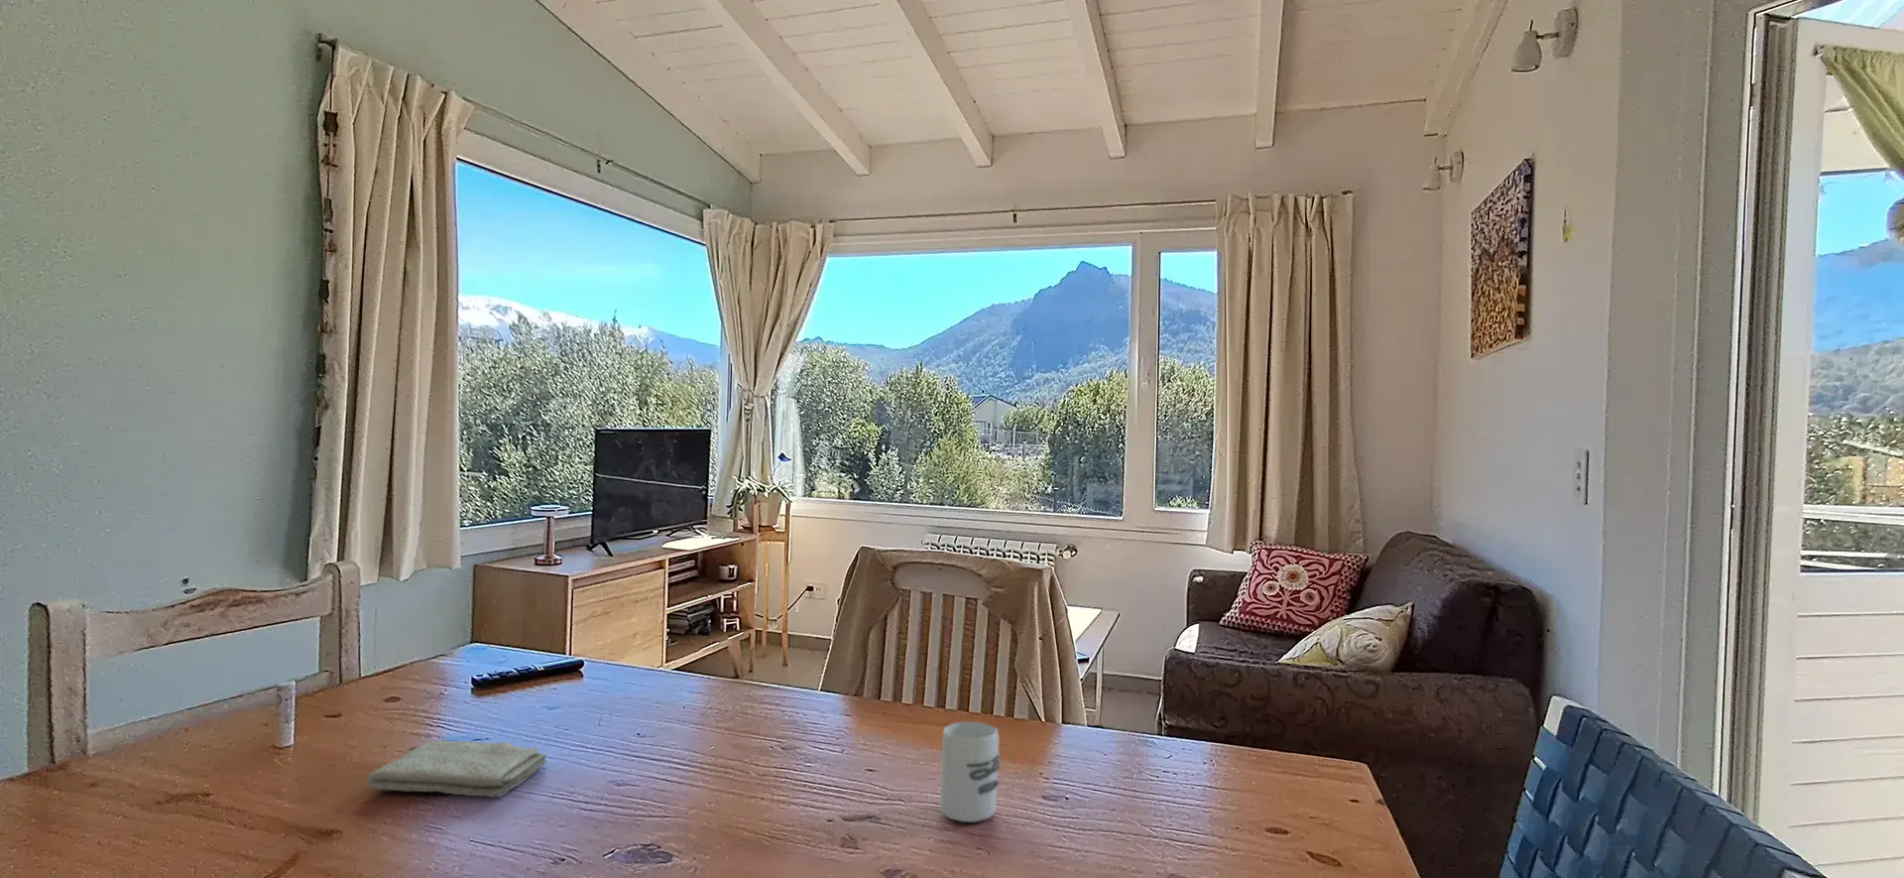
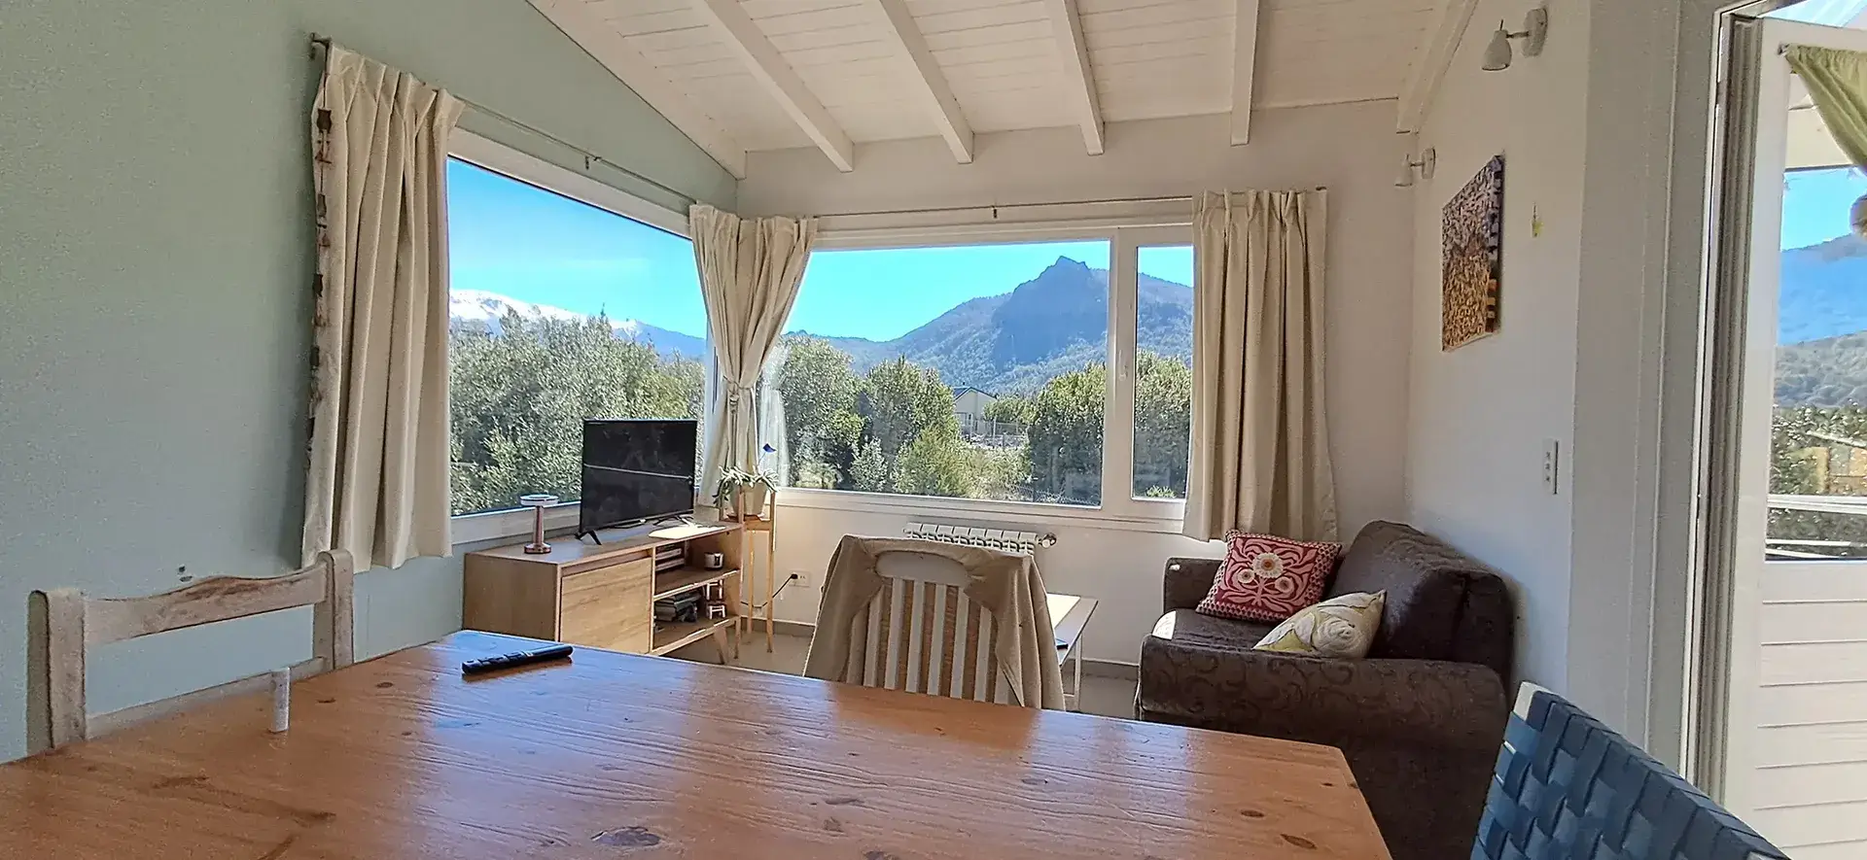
- washcloth [365,740,548,799]
- cup [939,720,1001,823]
